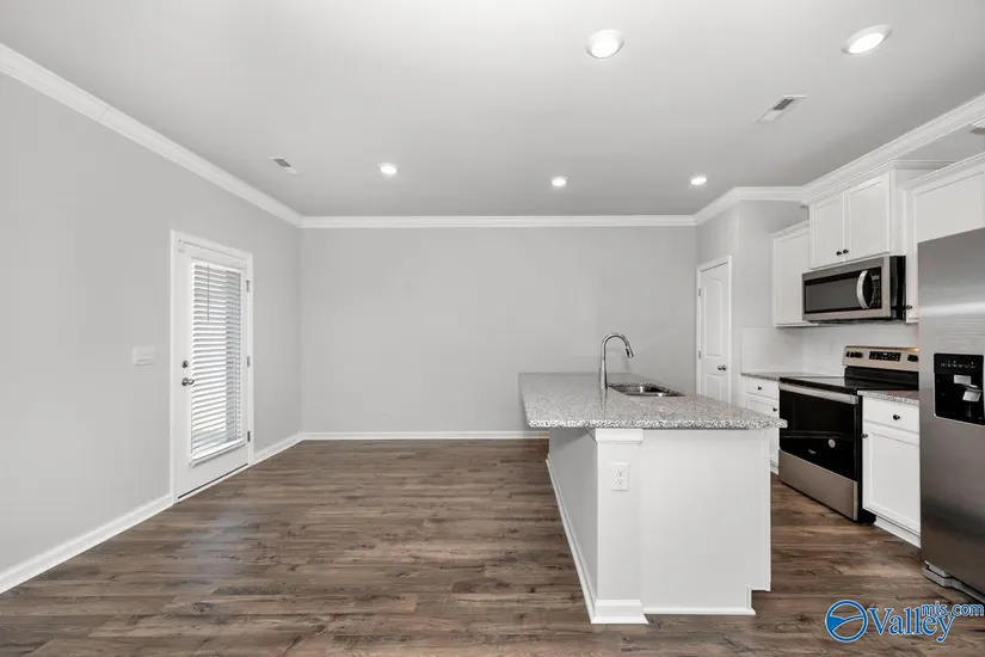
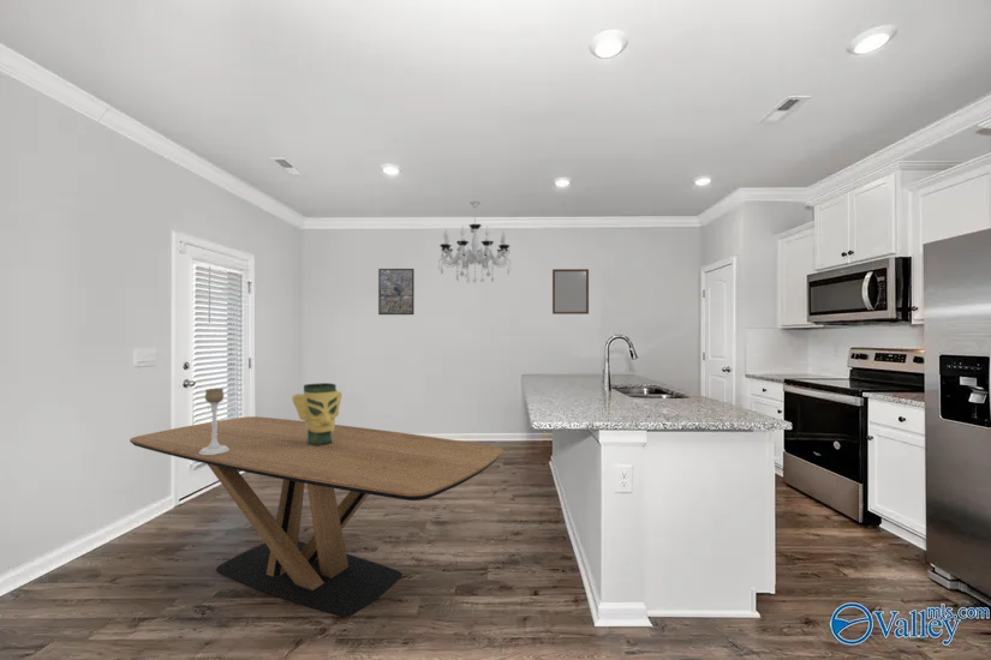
+ dining table [129,415,505,618]
+ chandelier [437,200,513,284]
+ vase [291,382,342,445]
+ home mirror [551,268,590,316]
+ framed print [377,268,416,316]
+ candle holder [199,388,229,455]
